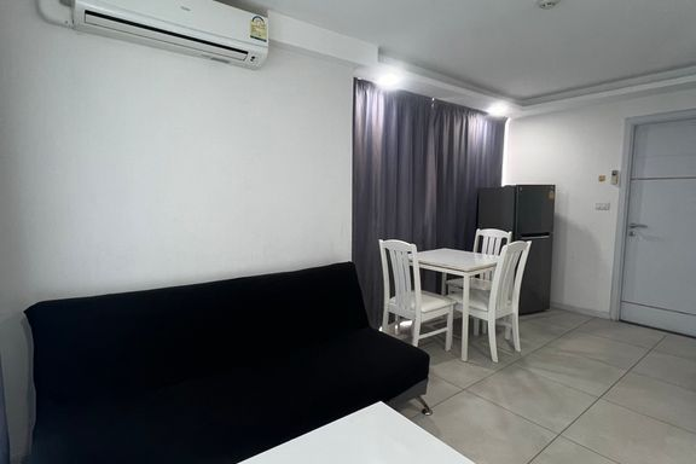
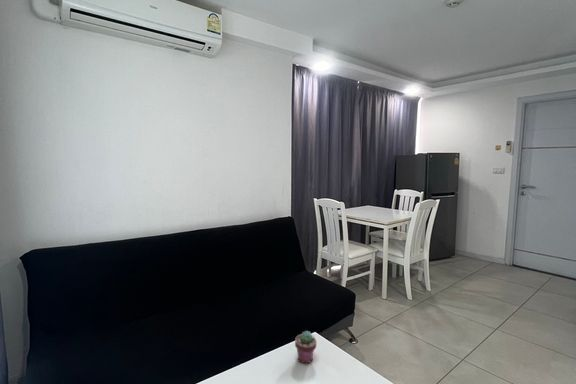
+ potted succulent [294,330,318,364]
